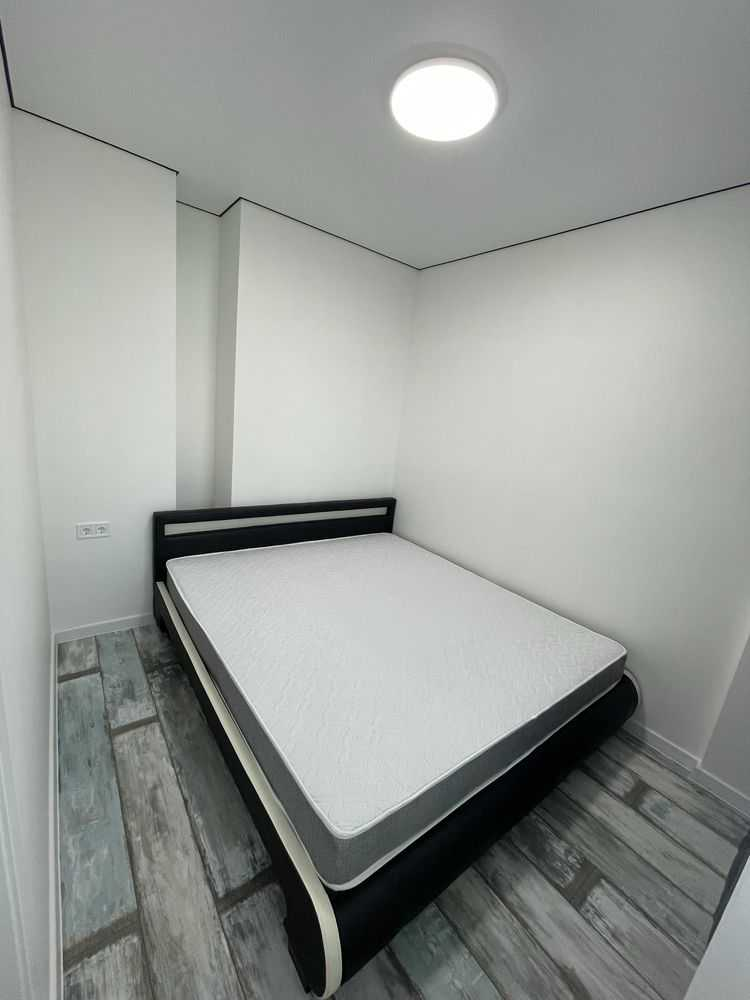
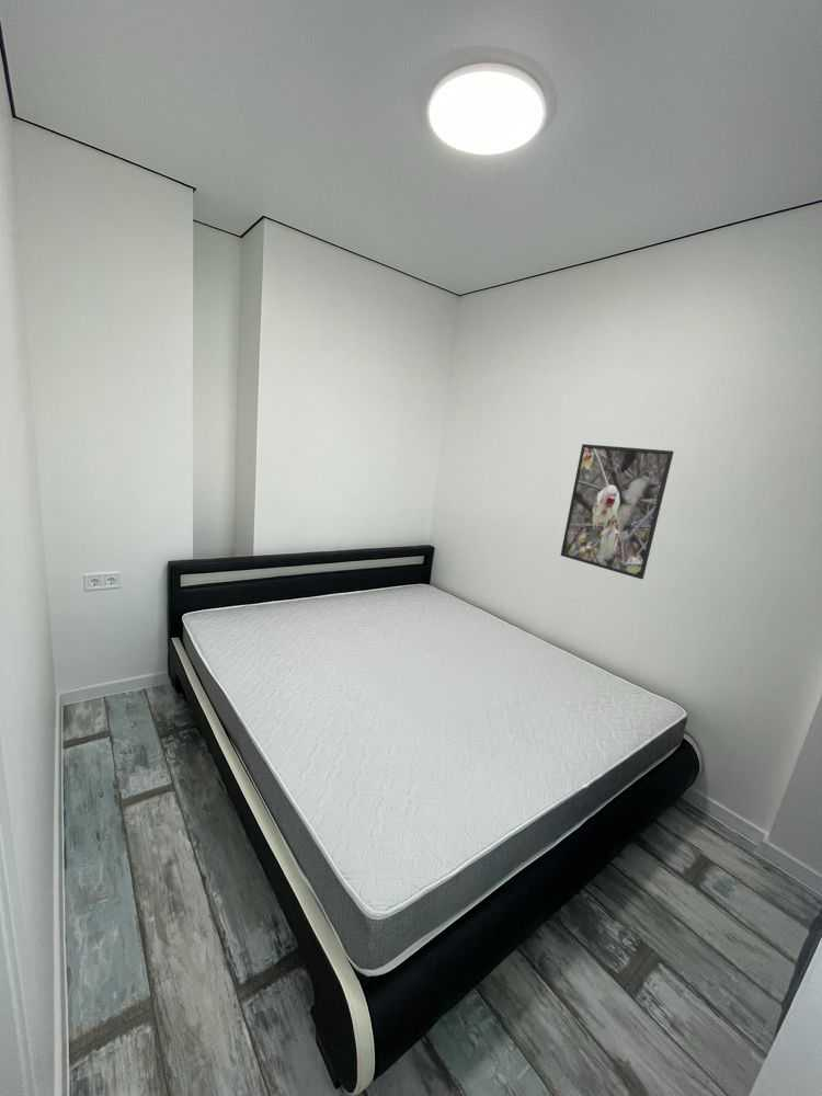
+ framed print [559,443,674,580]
